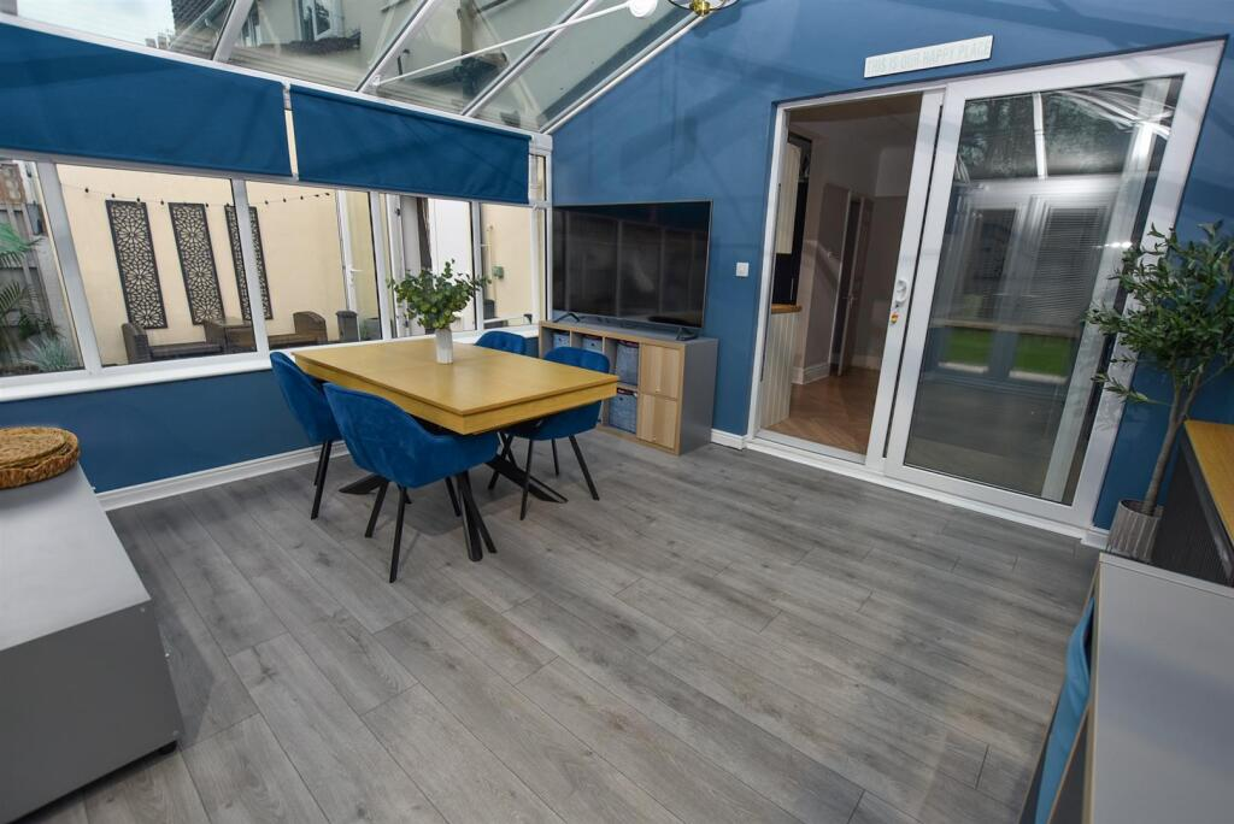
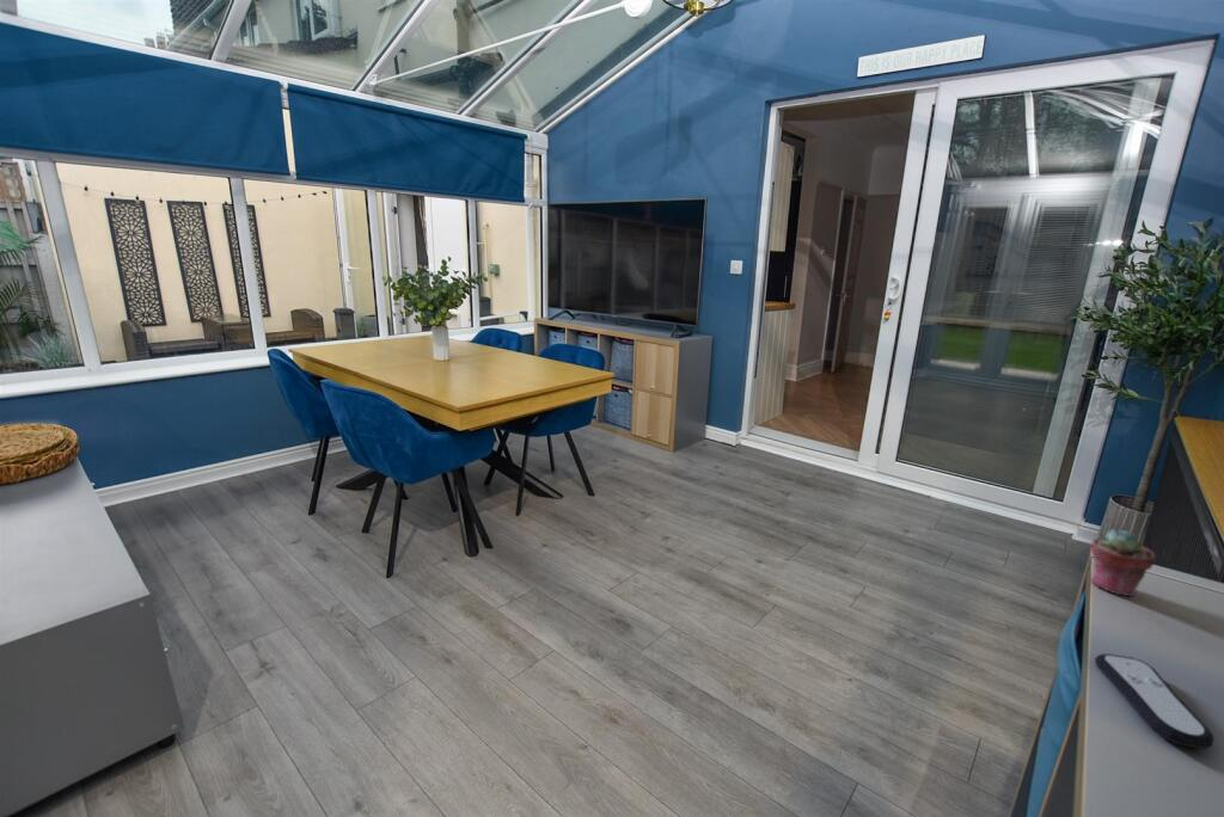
+ potted succulent [1089,528,1156,598]
+ remote control [1094,653,1214,750]
